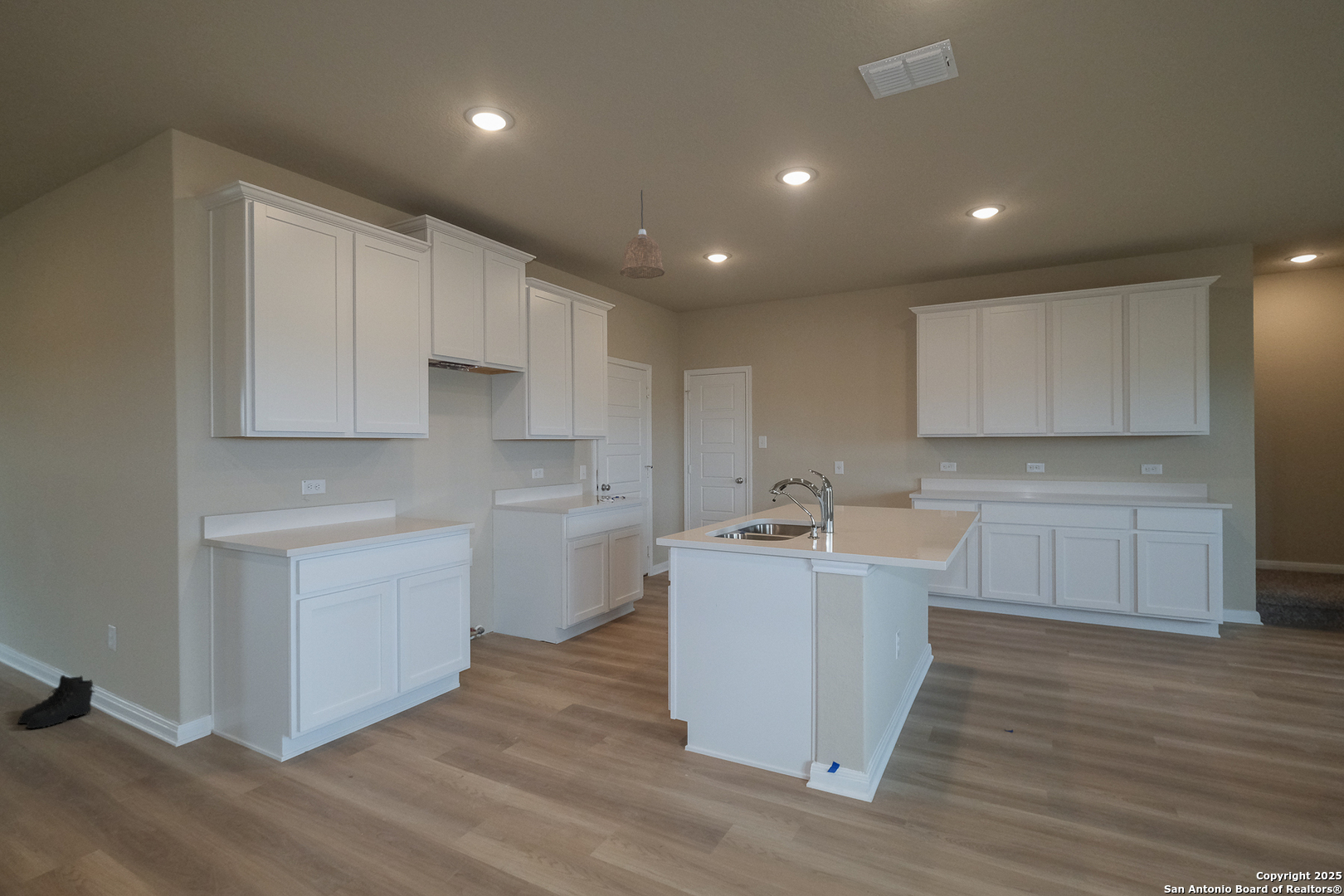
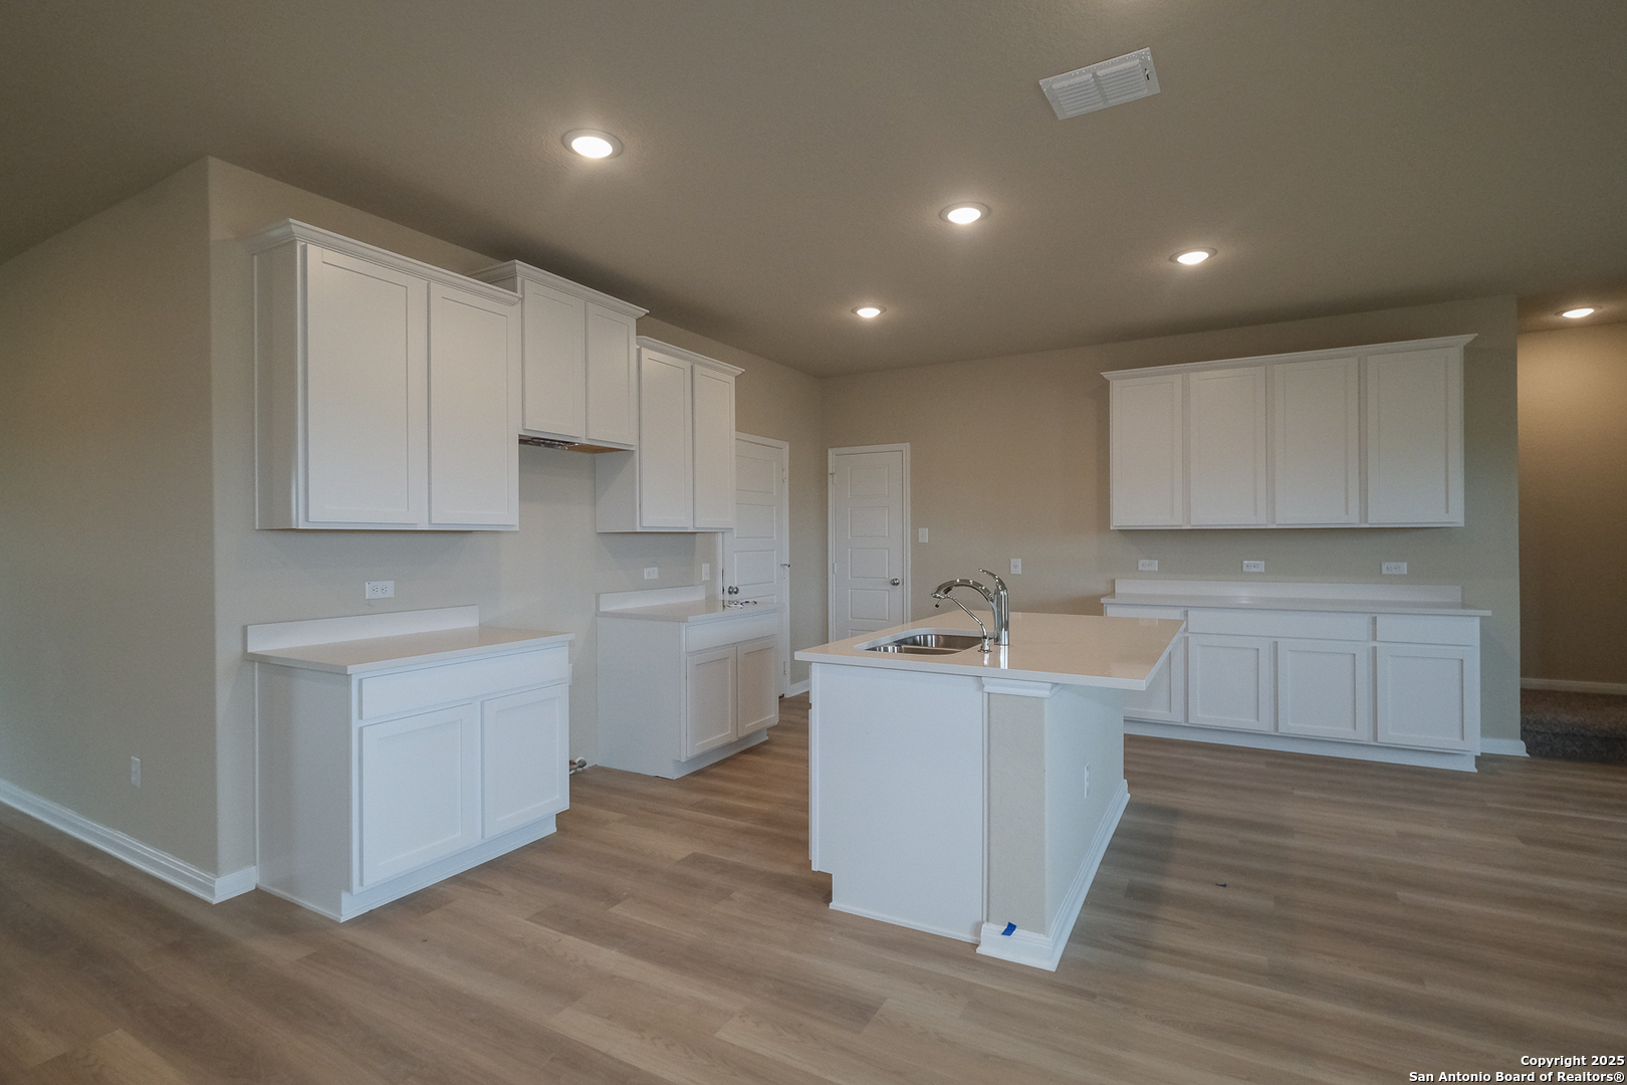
- boots [17,674,95,729]
- pendant lamp [620,189,665,280]
